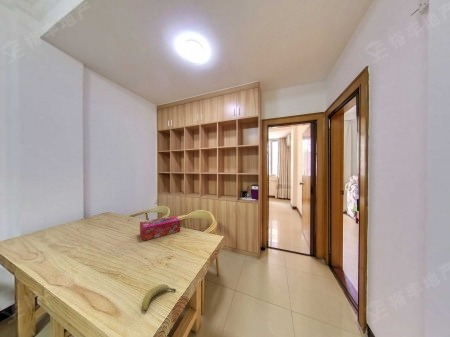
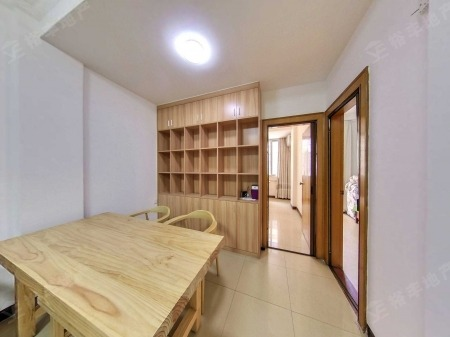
- tissue box [139,215,181,242]
- fruit [141,283,177,312]
